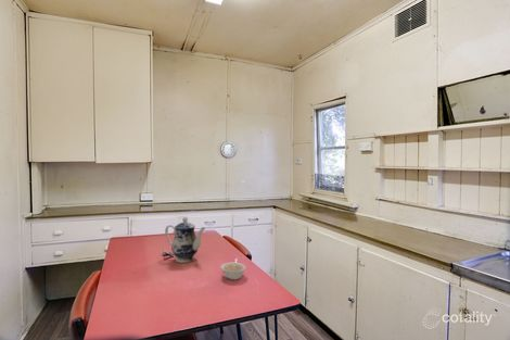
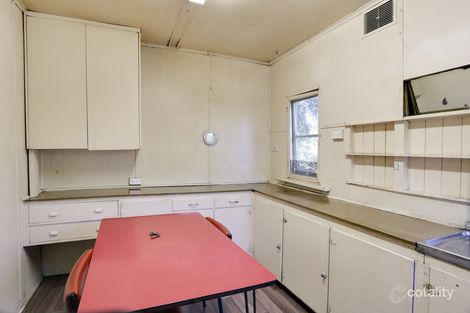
- legume [219,257,246,281]
- teapot [164,216,206,264]
